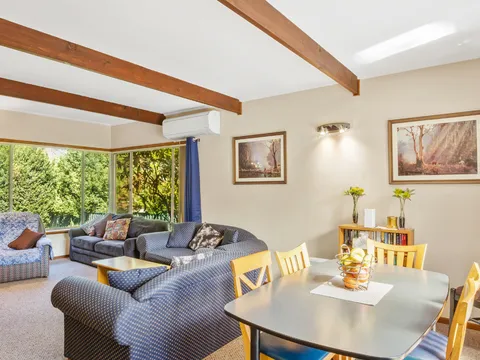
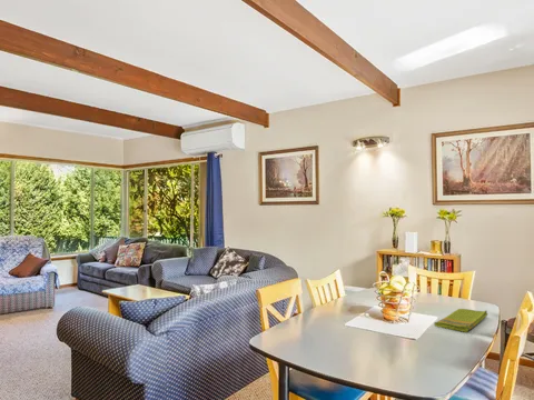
+ dish towel [433,308,488,333]
